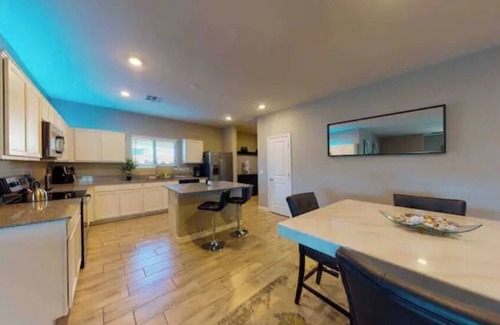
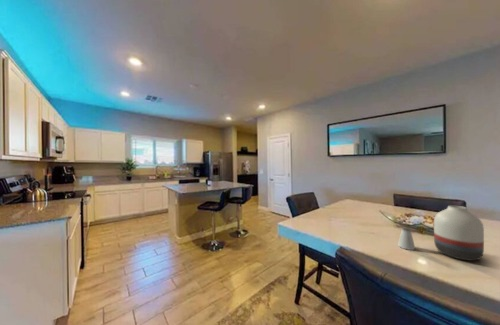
+ saltshaker [397,226,416,251]
+ vase [433,204,485,262]
